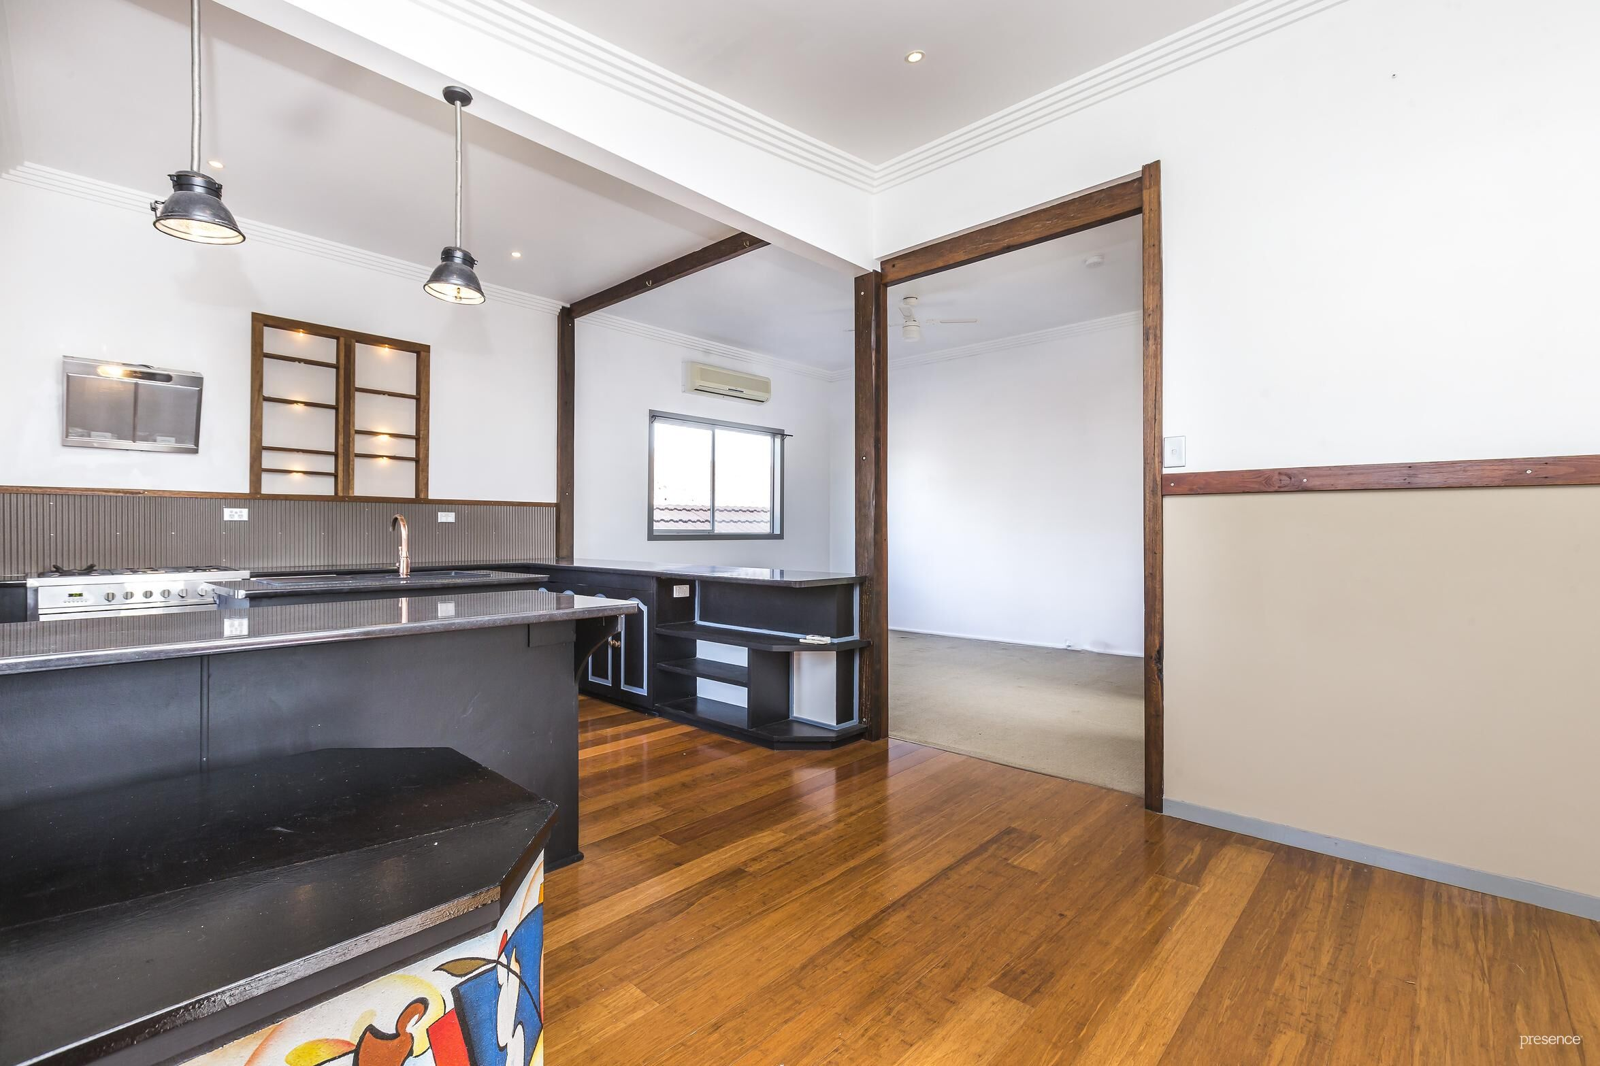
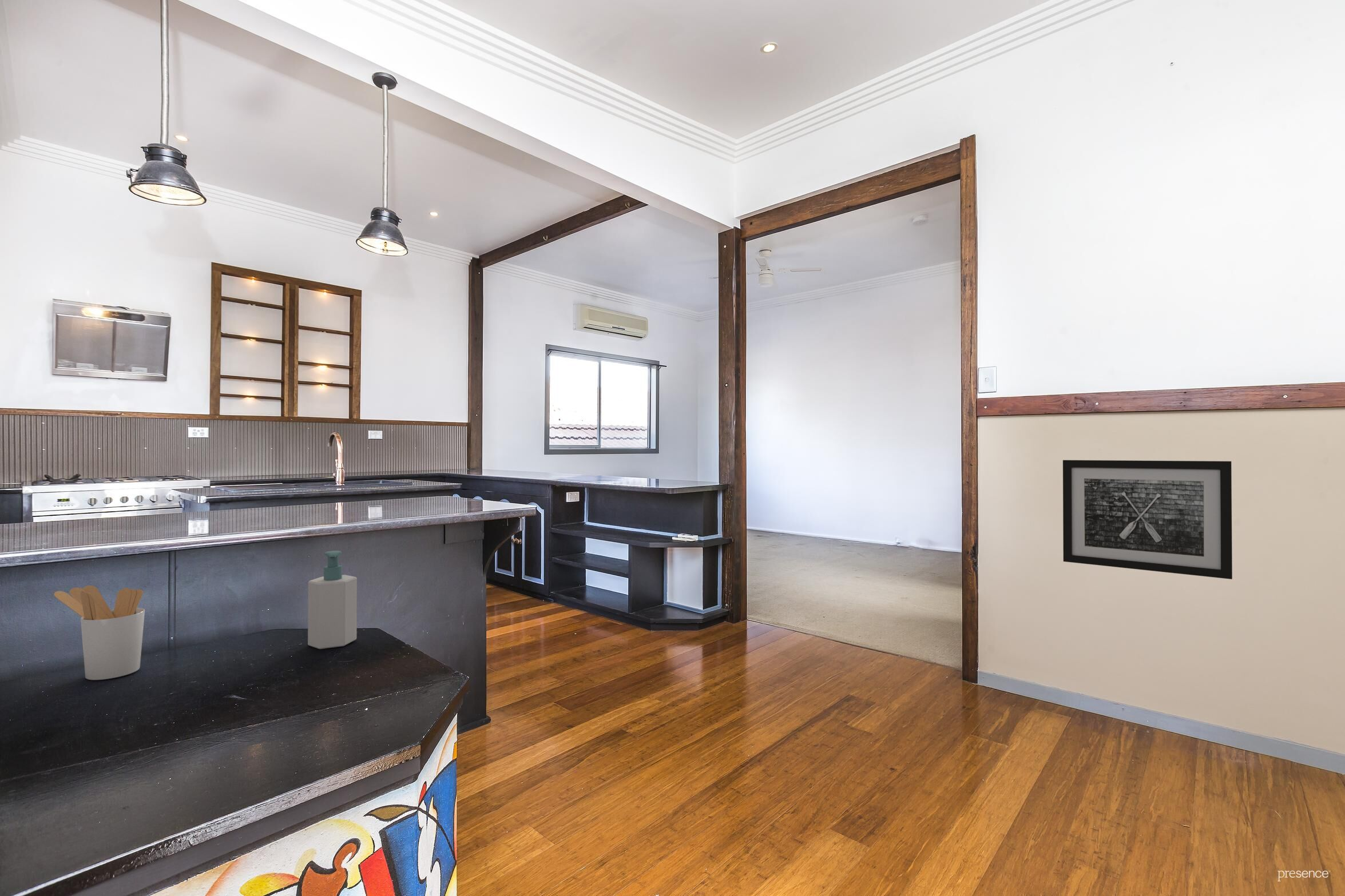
+ soap bottle [307,550,358,650]
+ utensil holder [53,585,145,680]
+ wall art [1062,460,1233,580]
